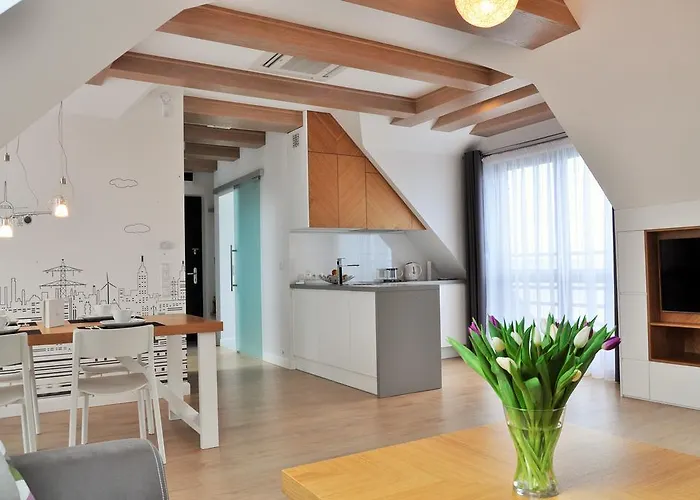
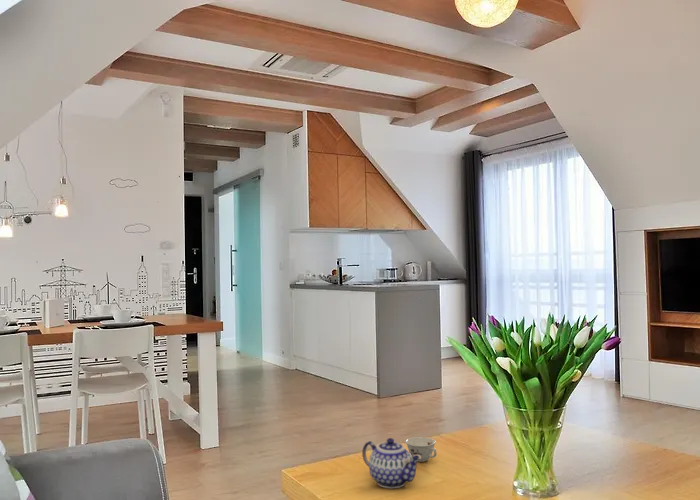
+ teacup [405,436,438,463]
+ teapot [361,437,421,489]
